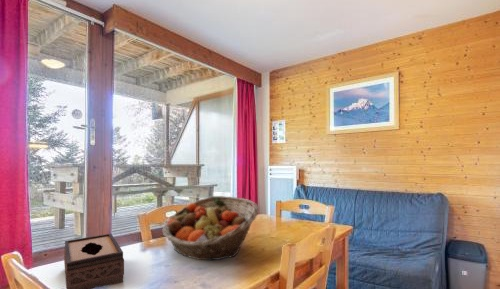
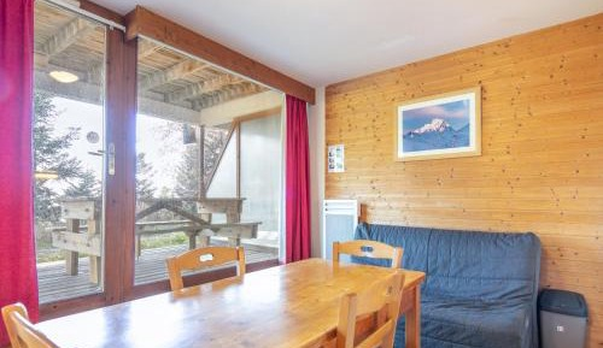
- tissue box [63,233,125,289]
- fruit basket [161,195,259,261]
